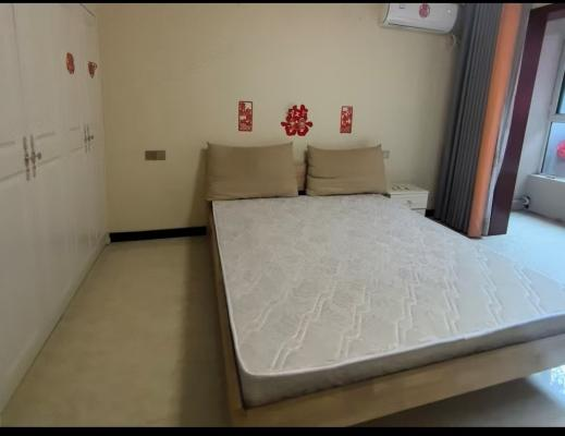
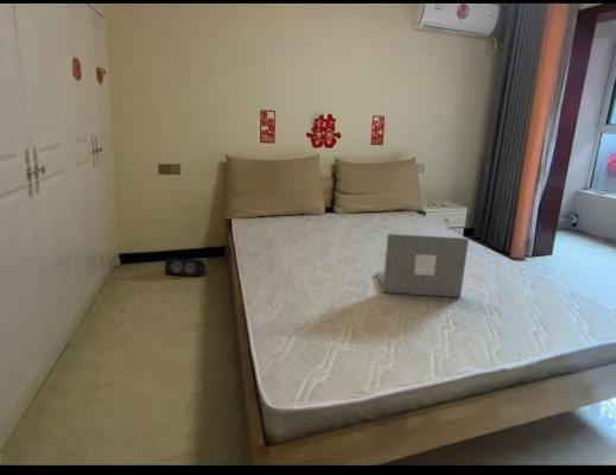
+ laptop [375,233,470,298]
+ speaker [164,256,208,278]
